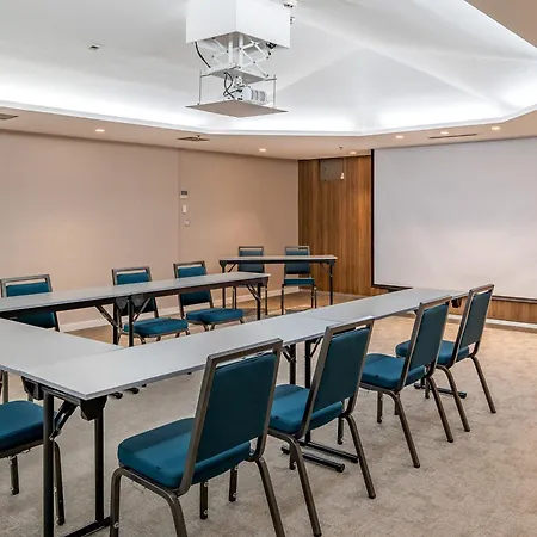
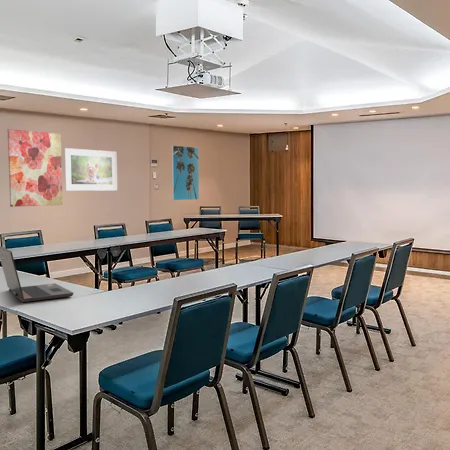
+ laptop [0,245,74,303]
+ wall art [7,128,64,208]
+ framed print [171,144,200,201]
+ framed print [63,147,118,192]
